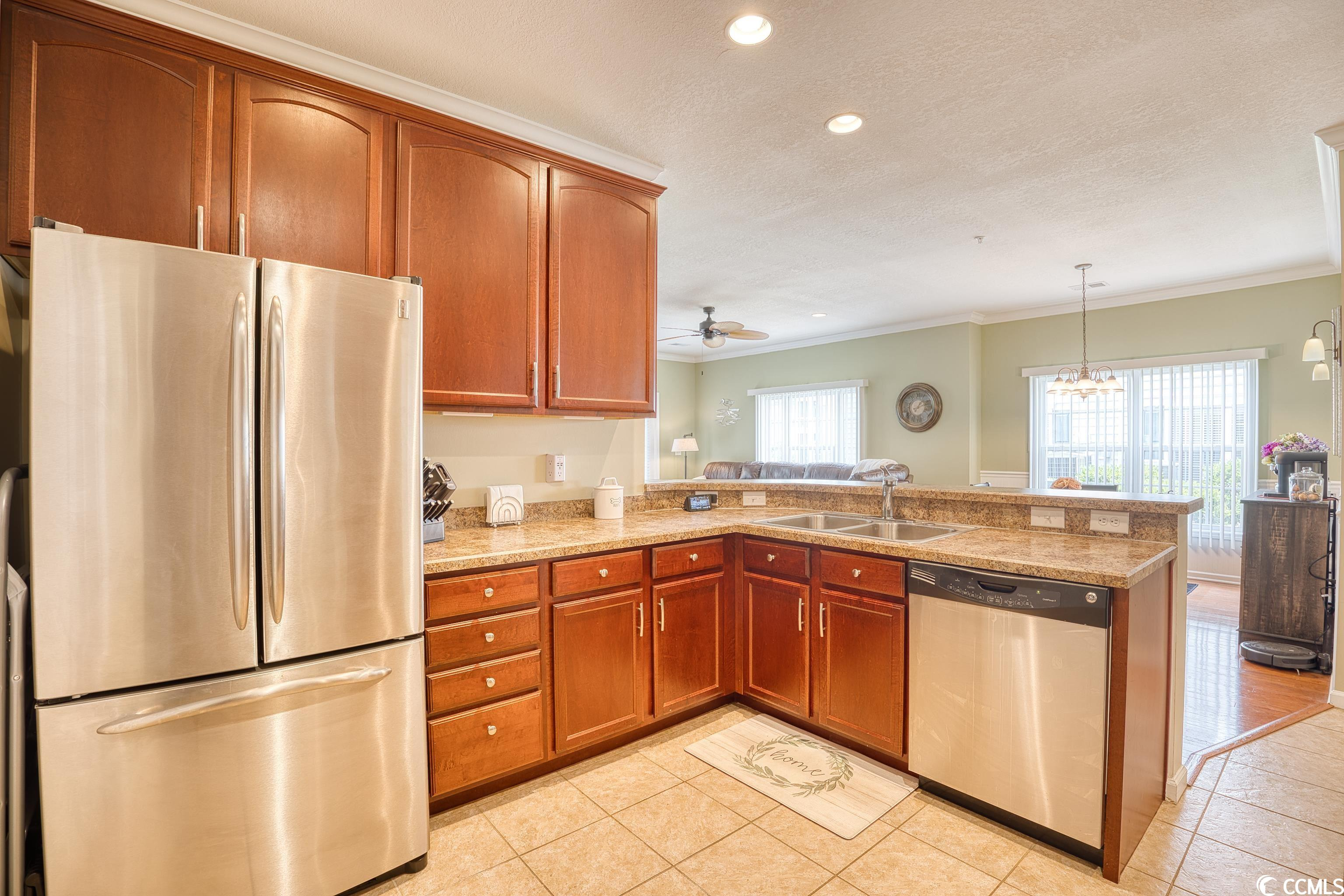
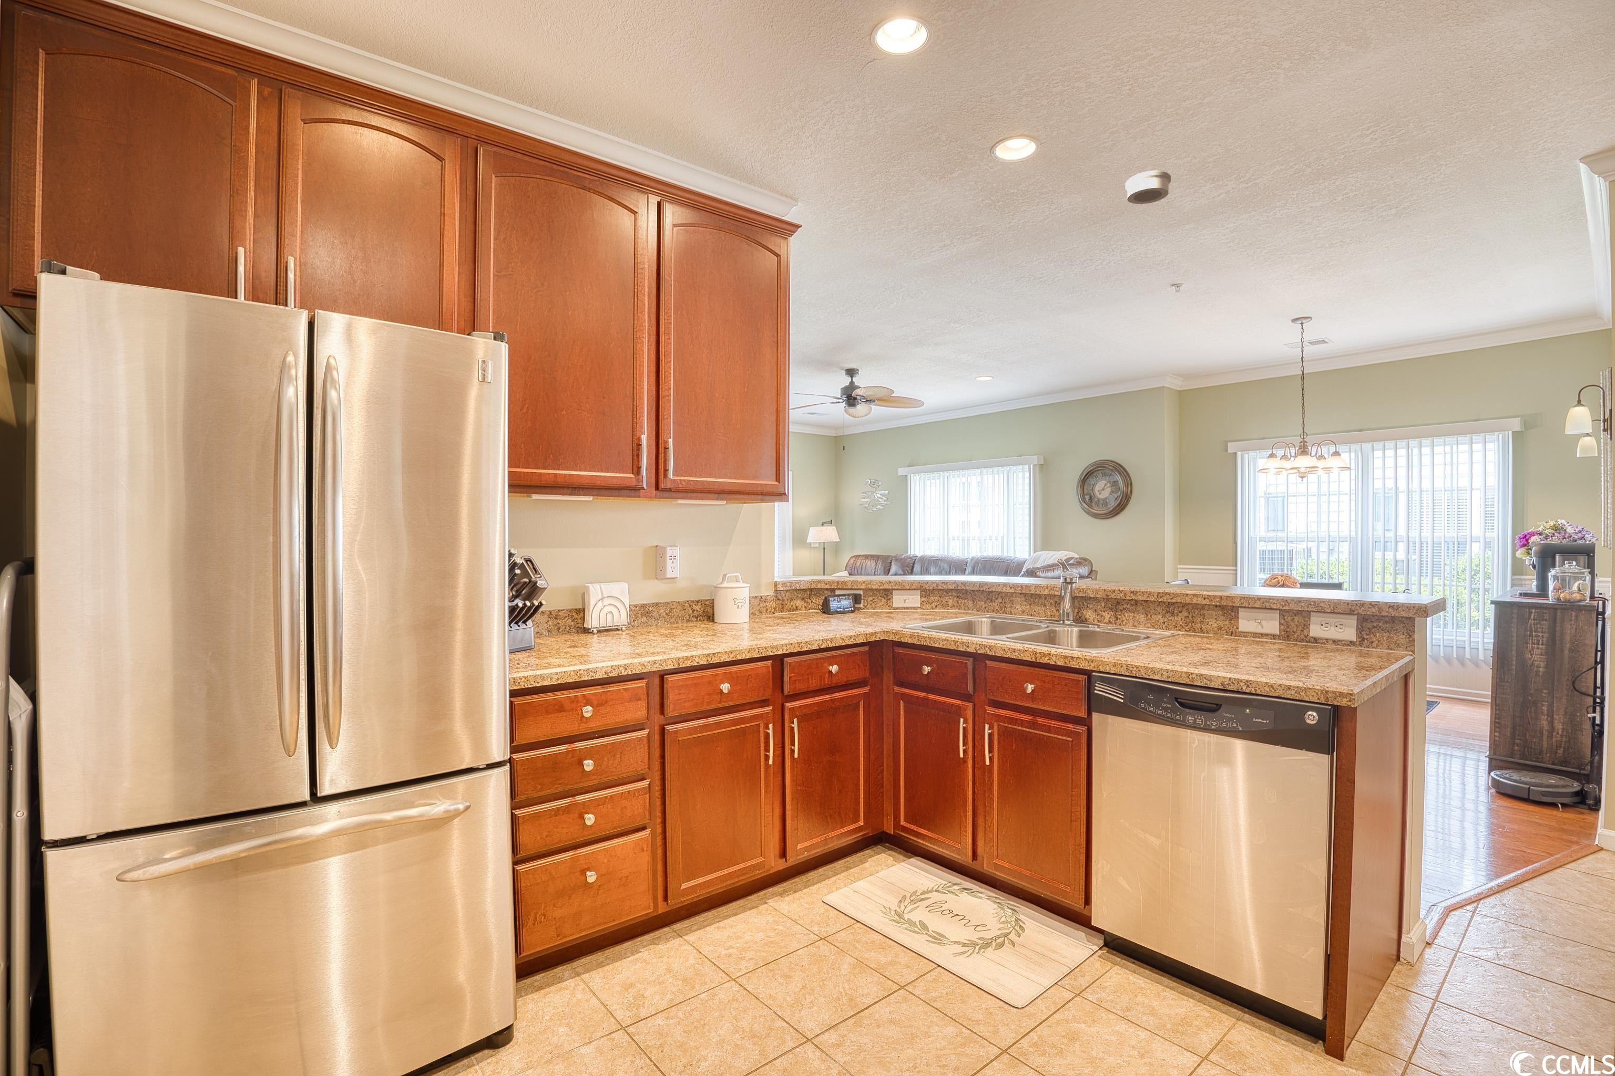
+ smoke detector [1125,169,1172,205]
